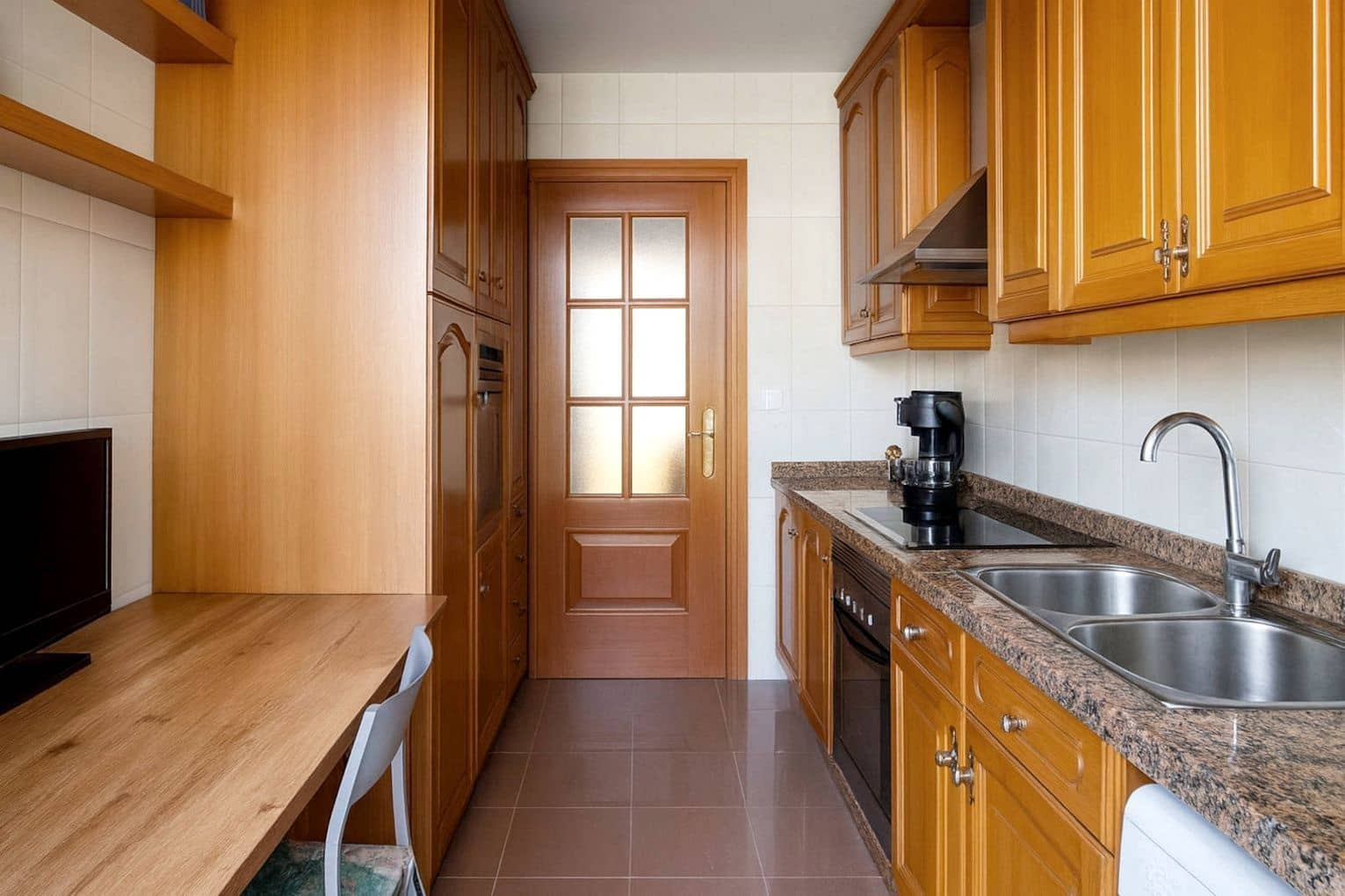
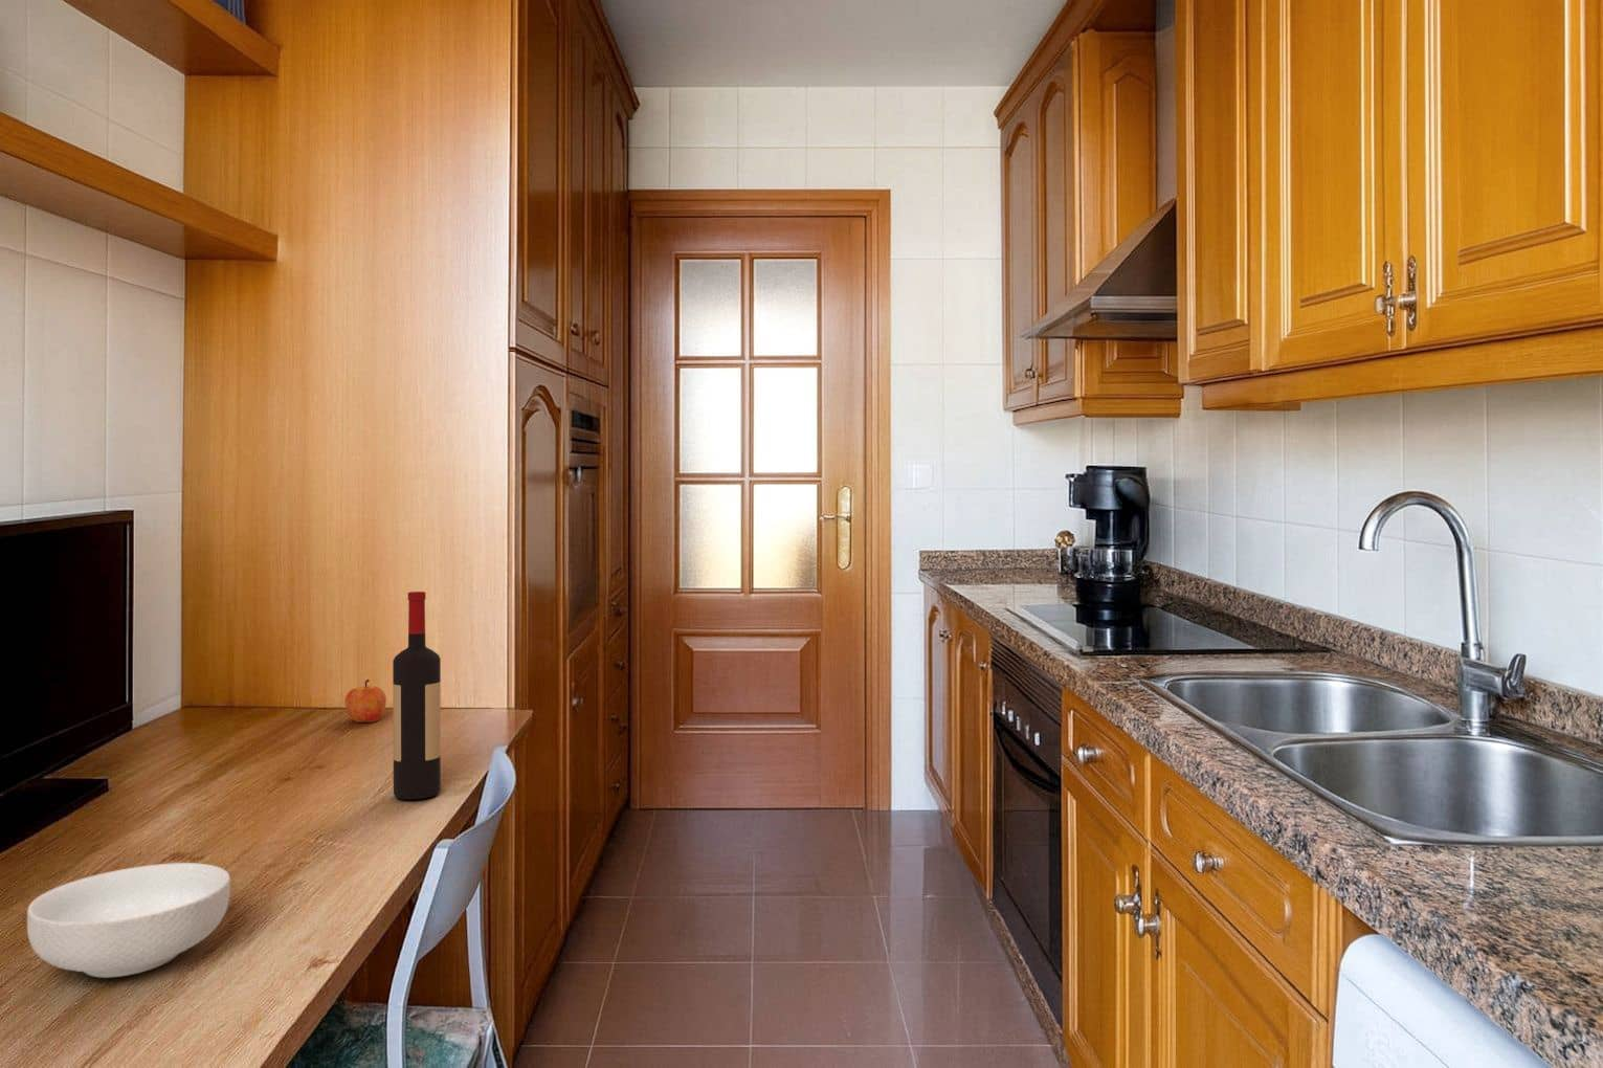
+ wine bottle [392,590,442,801]
+ apple [343,678,387,724]
+ cereal bowl [26,862,231,979]
